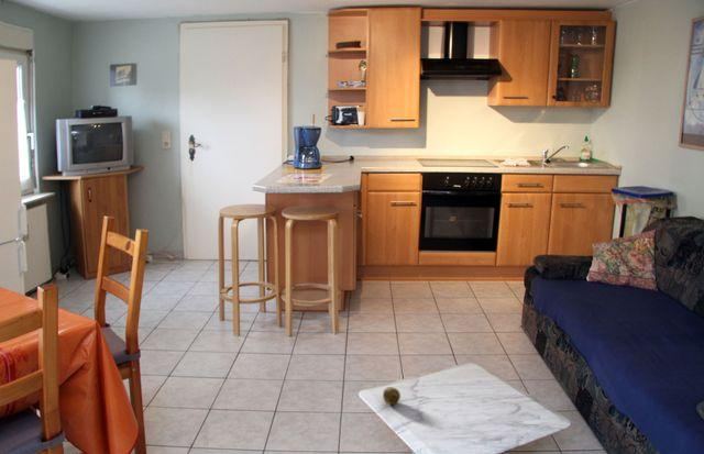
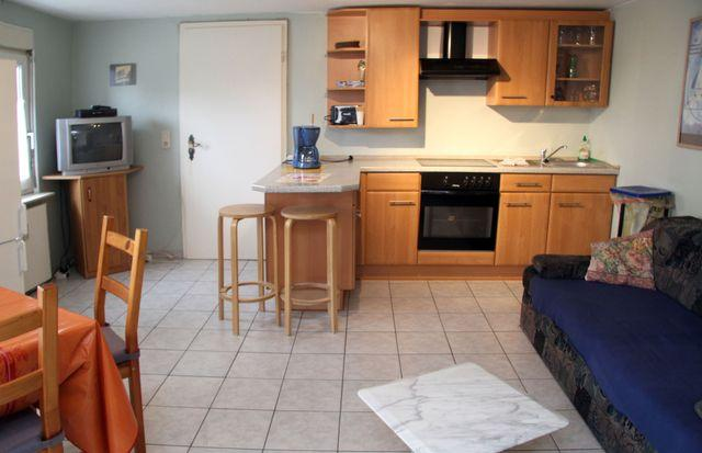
- fruit [382,386,402,406]
